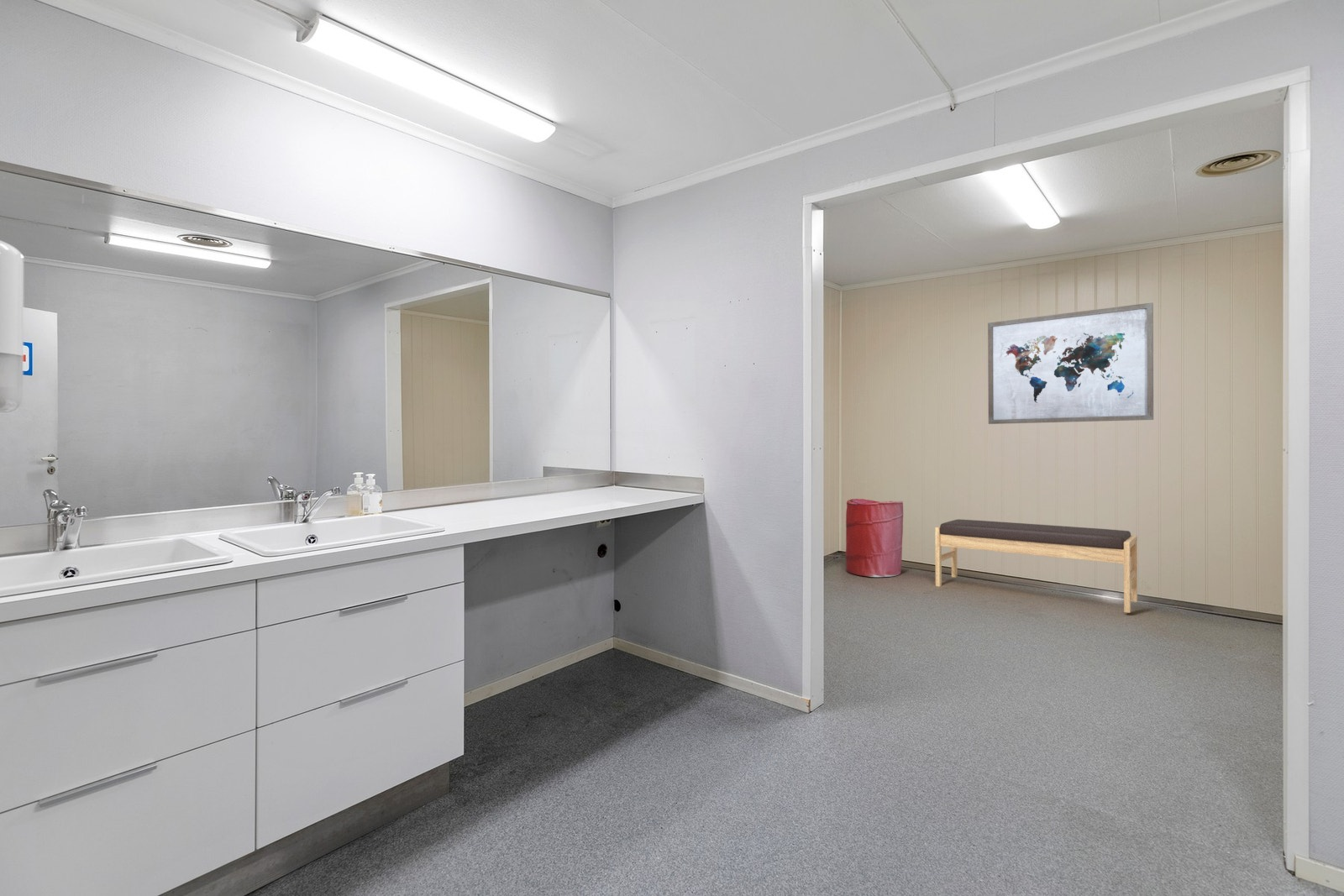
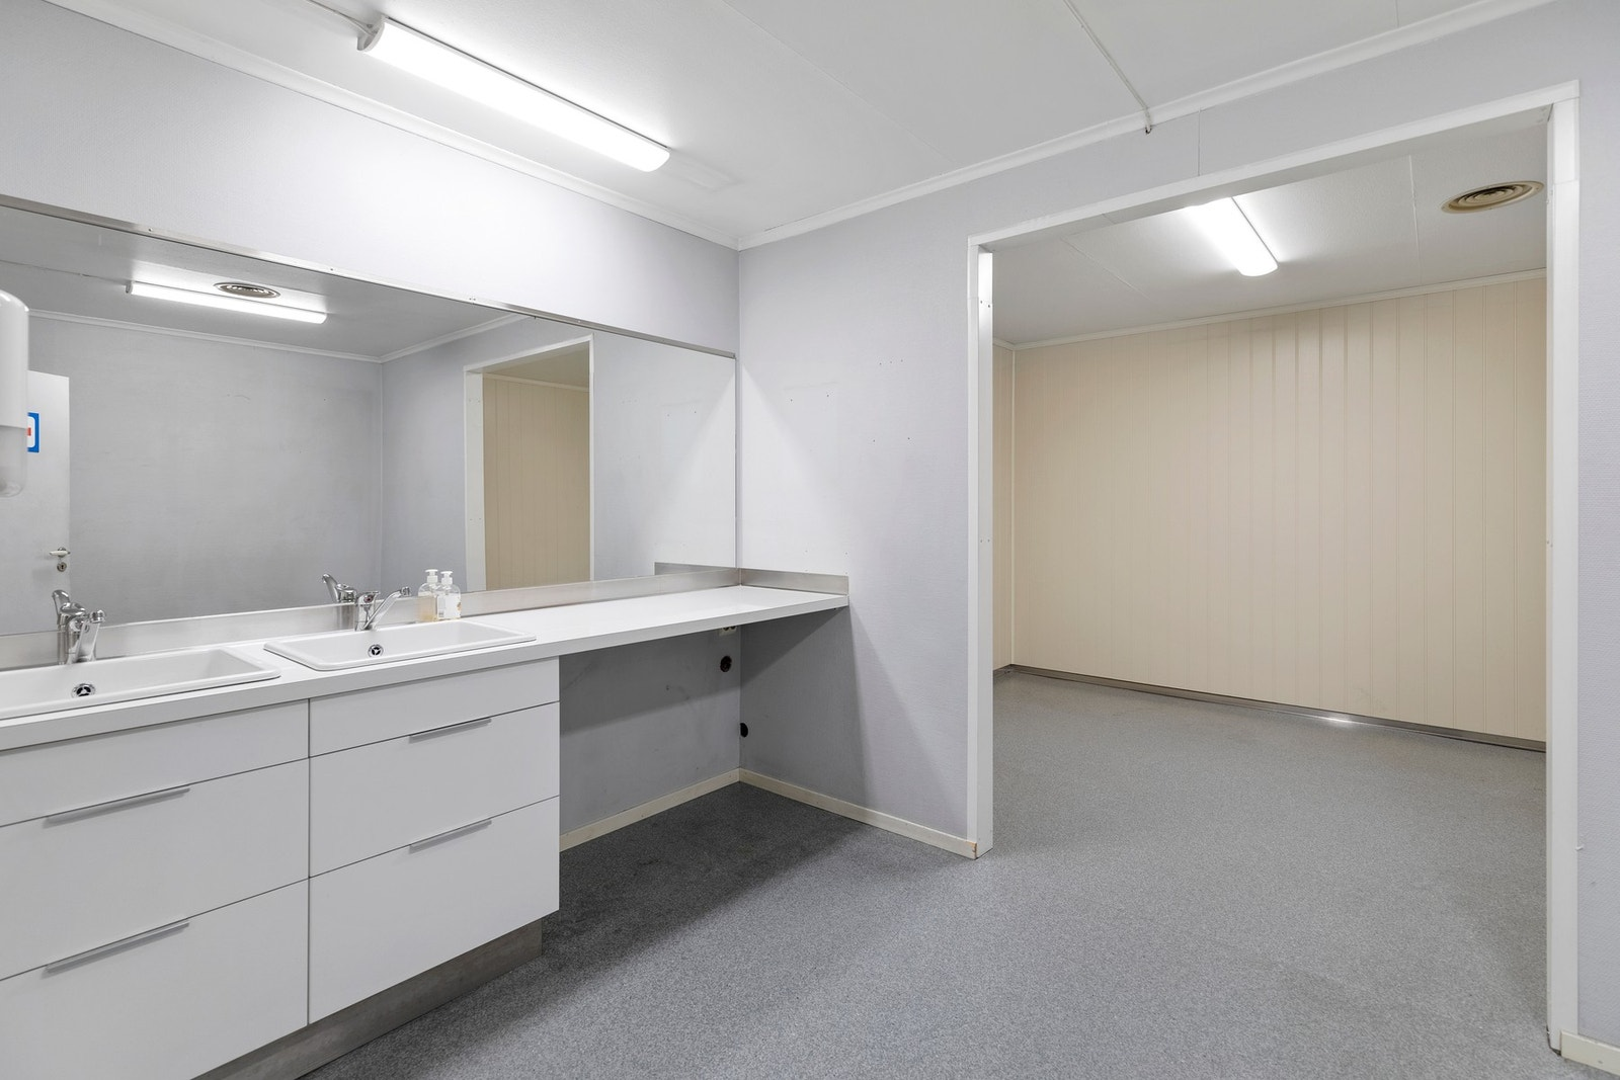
- wall art [987,302,1154,425]
- bench [934,518,1138,614]
- laundry hamper [845,498,904,578]
